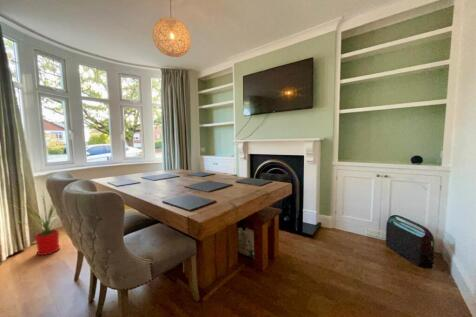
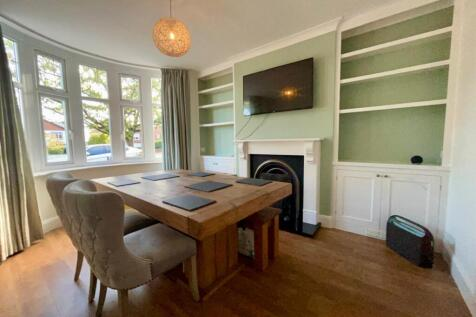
- house plant [7,188,61,256]
